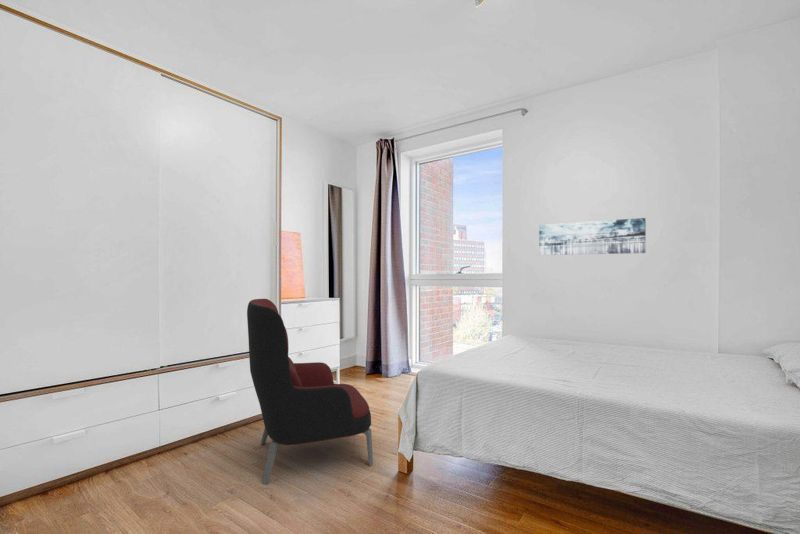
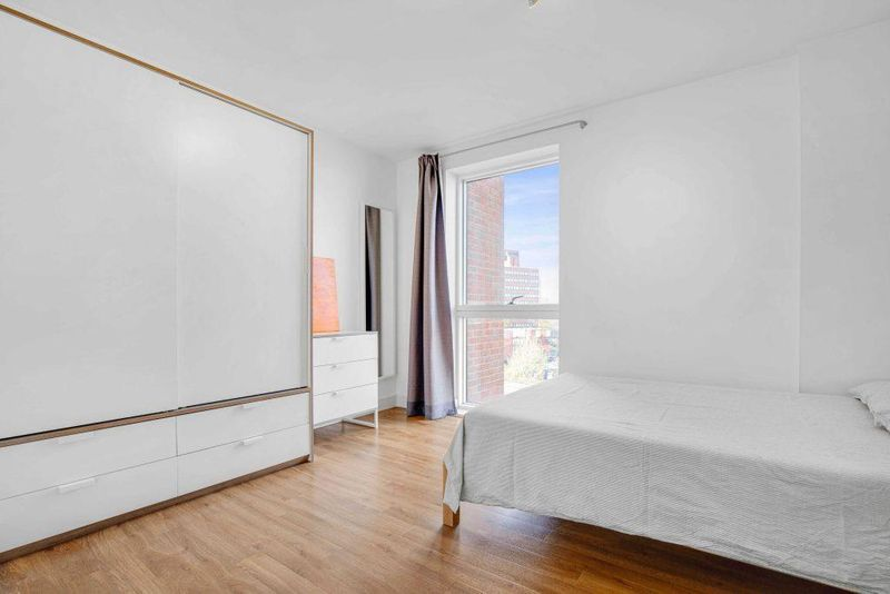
- wall art [538,217,647,256]
- armchair [246,298,374,486]
